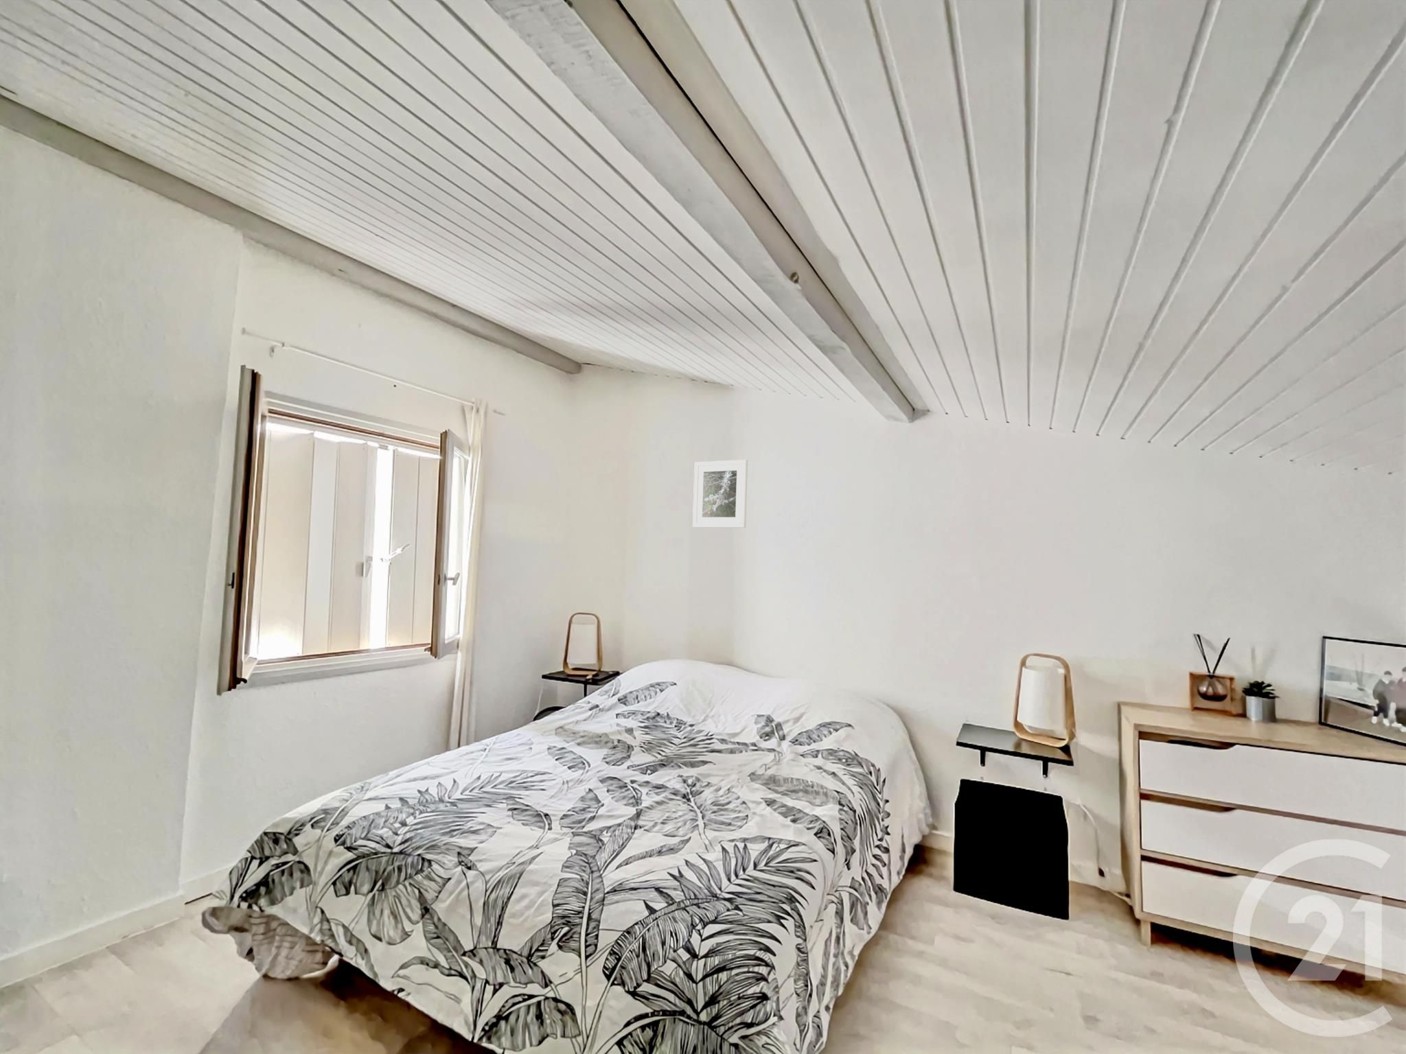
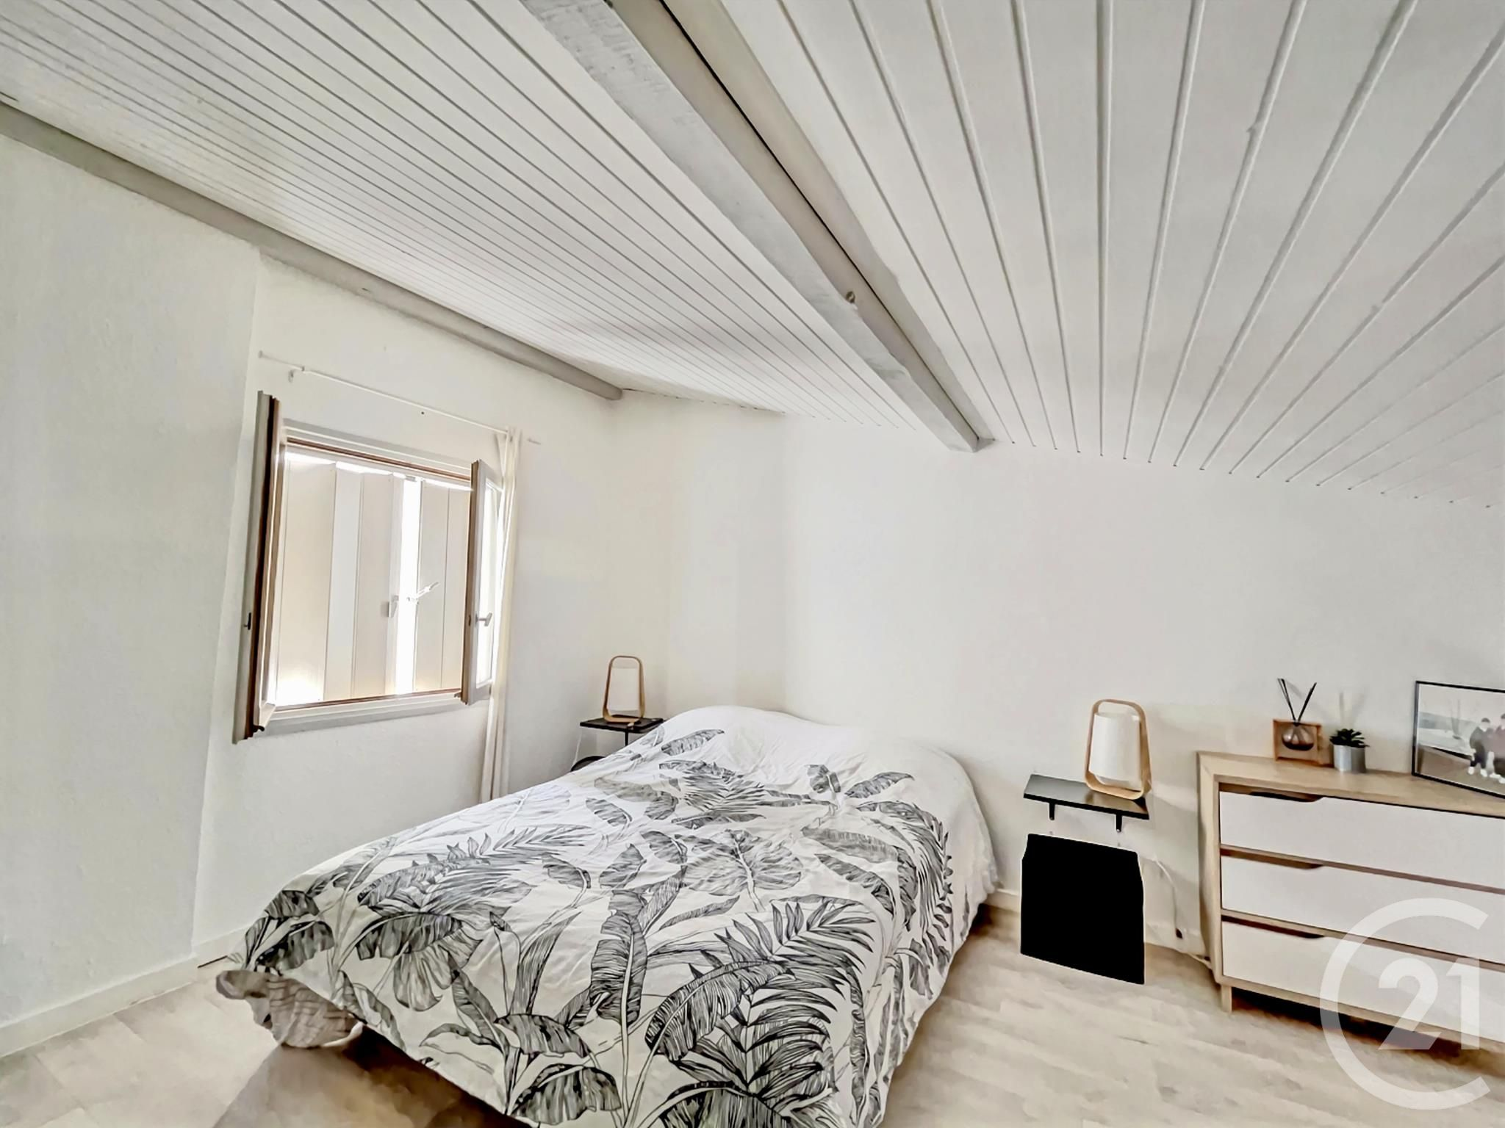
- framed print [692,459,748,528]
